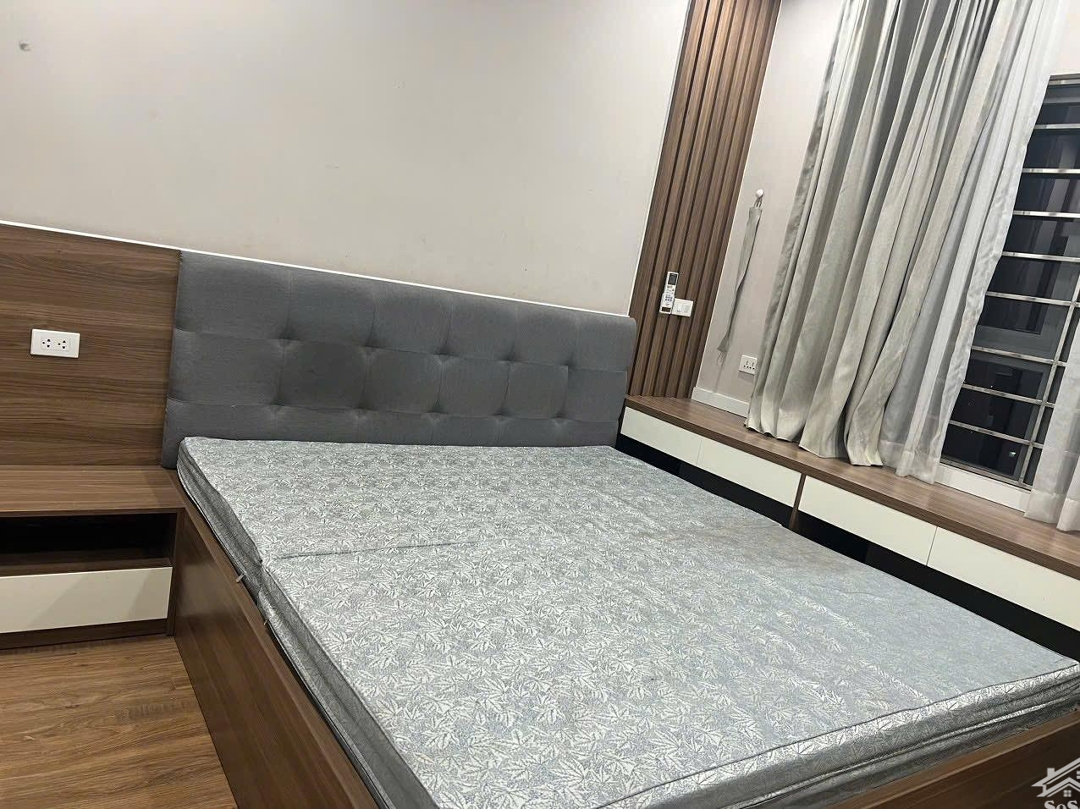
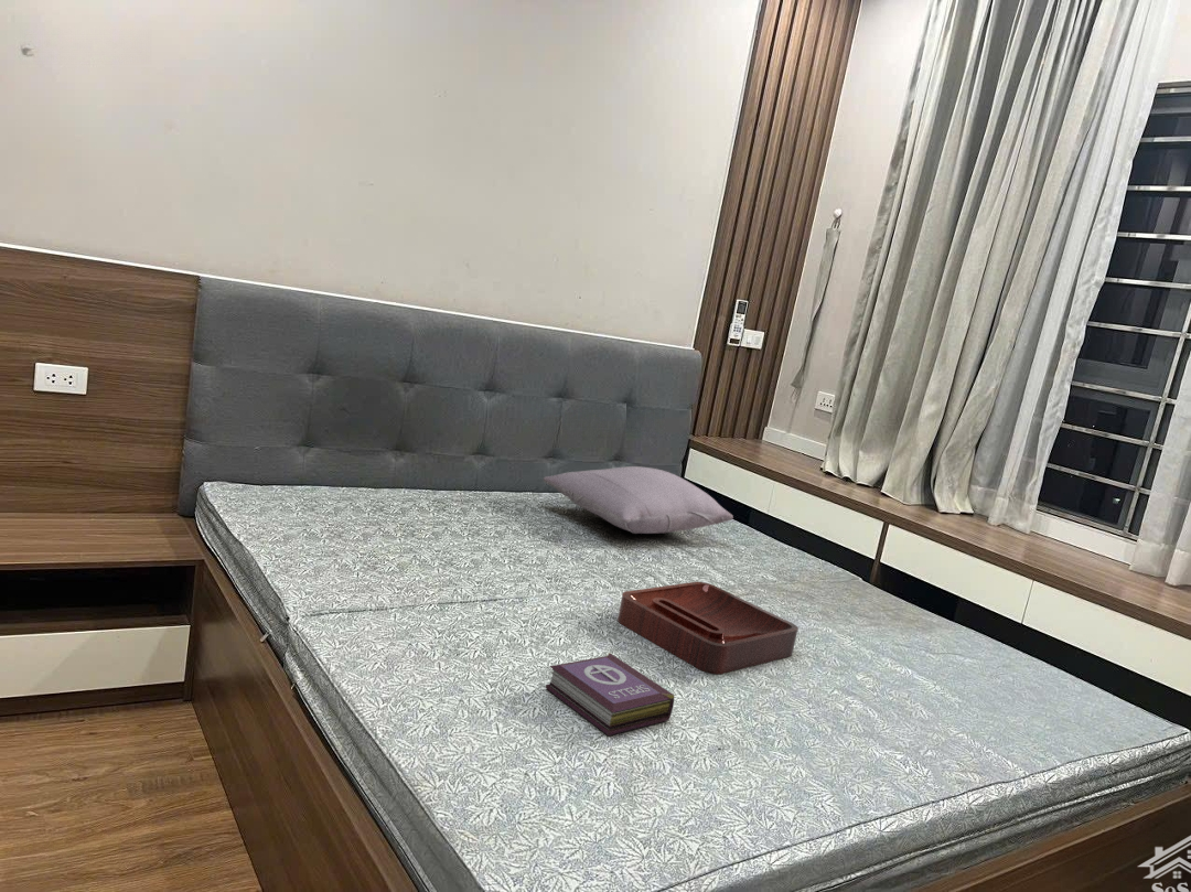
+ book [545,652,675,737]
+ pillow [543,465,734,535]
+ decorative tray [616,581,800,675]
